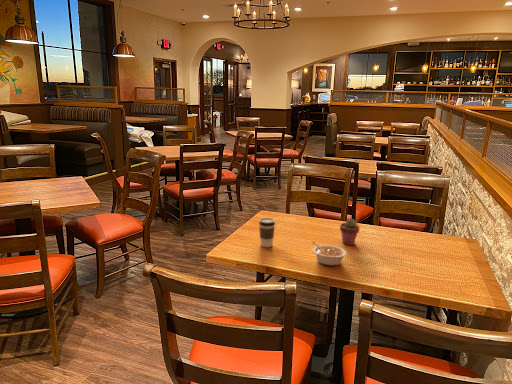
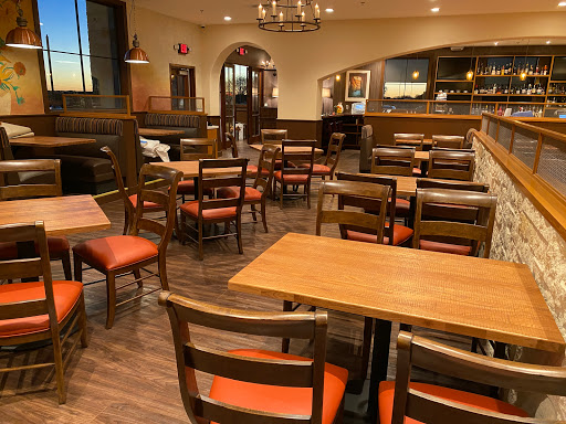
- coffee cup [258,217,276,248]
- legume [311,241,348,267]
- potted succulent [339,218,361,246]
